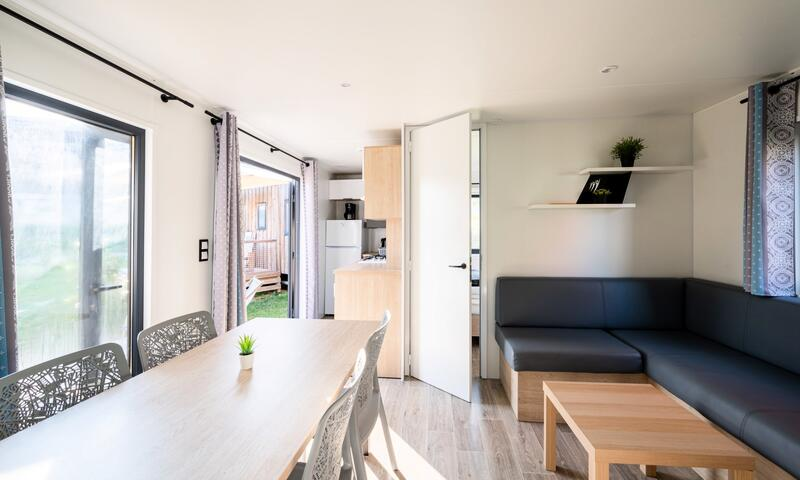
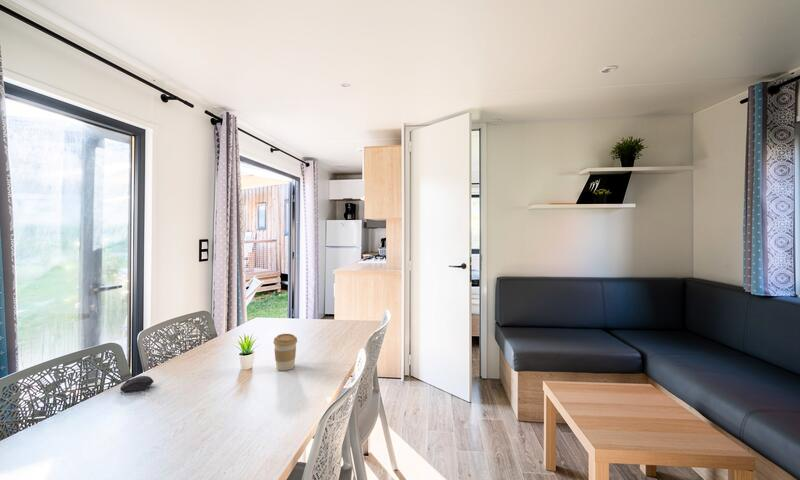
+ coffee cup [272,333,298,372]
+ computer mouse [119,375,155,393]
